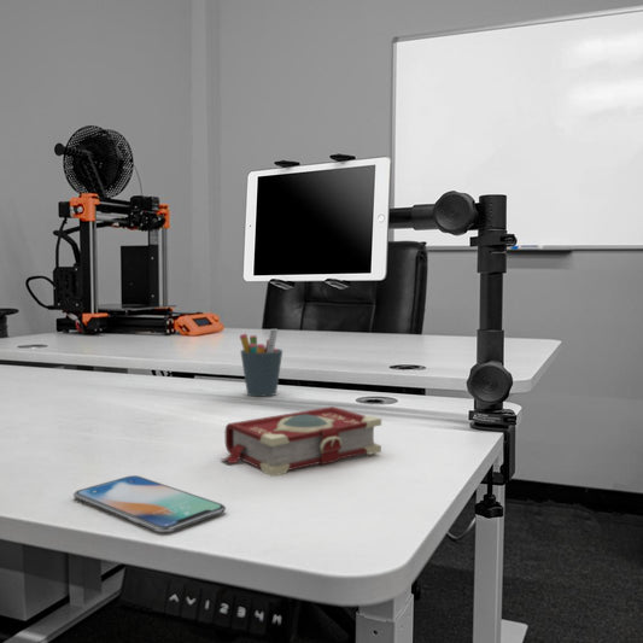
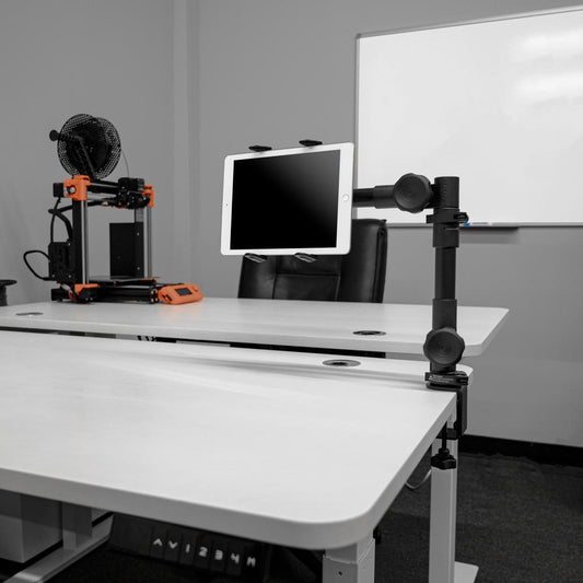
- smartphone [72,474,227,533]
- pen holder [239,328,283,398]
- book [220,405,382,478]
